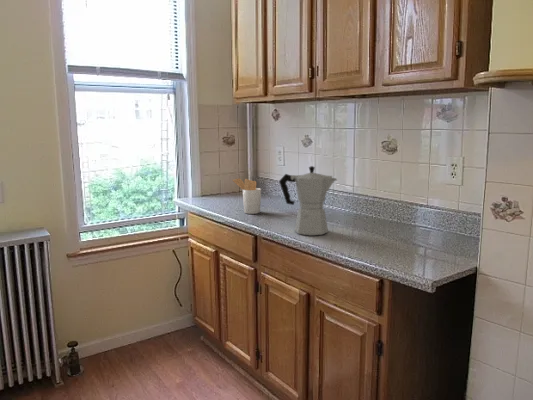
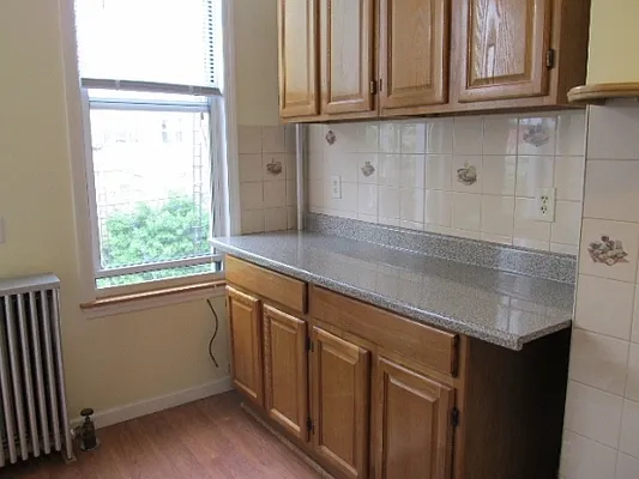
- moka pot [278,165,338,236]
- utensil holder [232,177,262,215]
